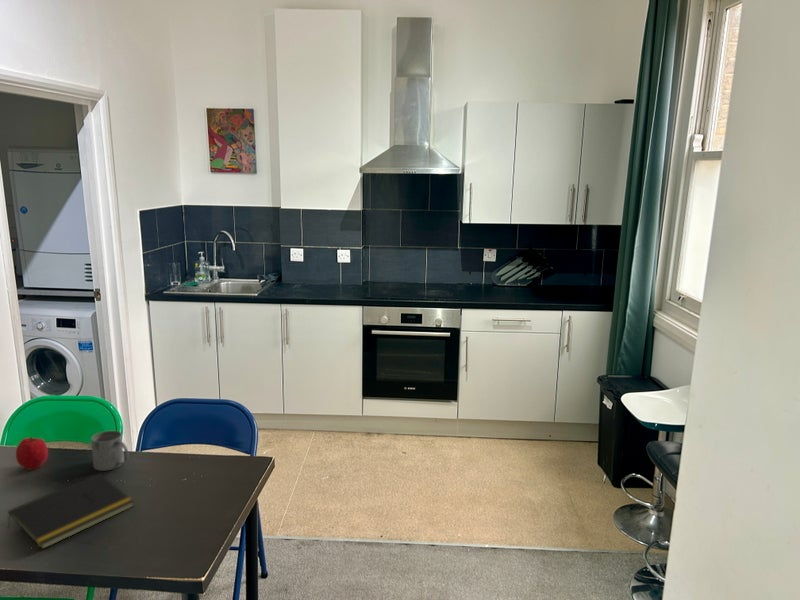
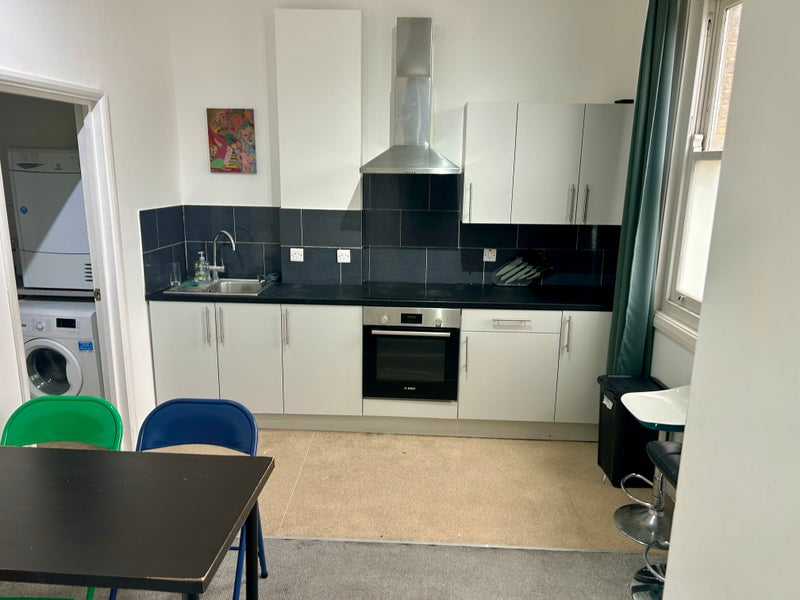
- mug [90,430,130,472]
- fruit [15,436,49,471]
- notepad [7,473,135,550]
